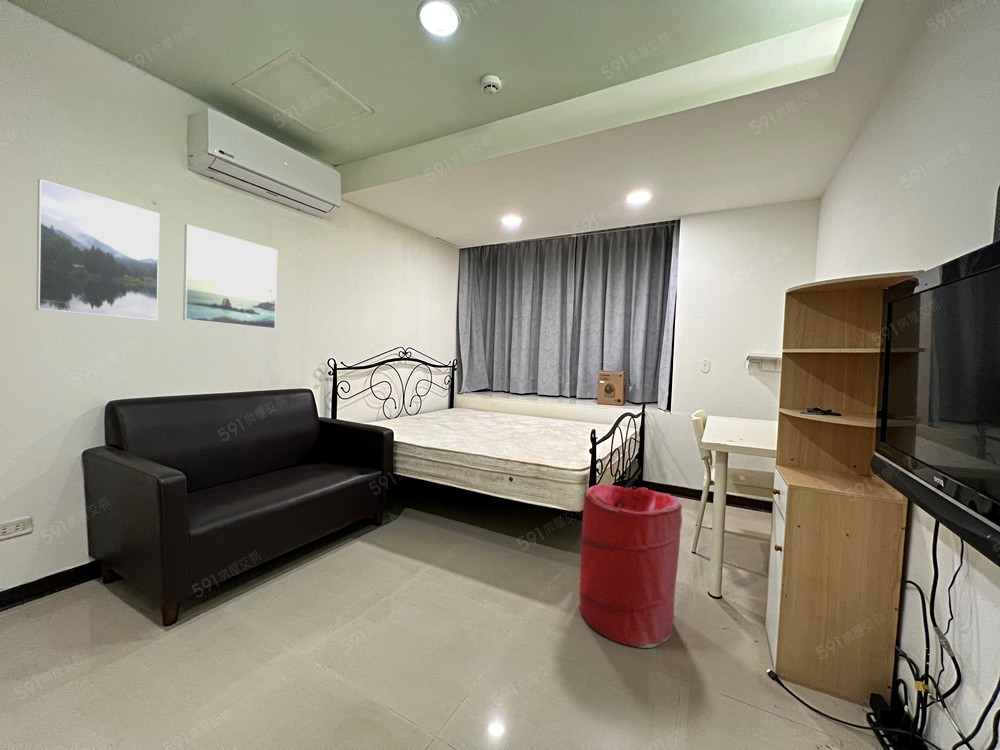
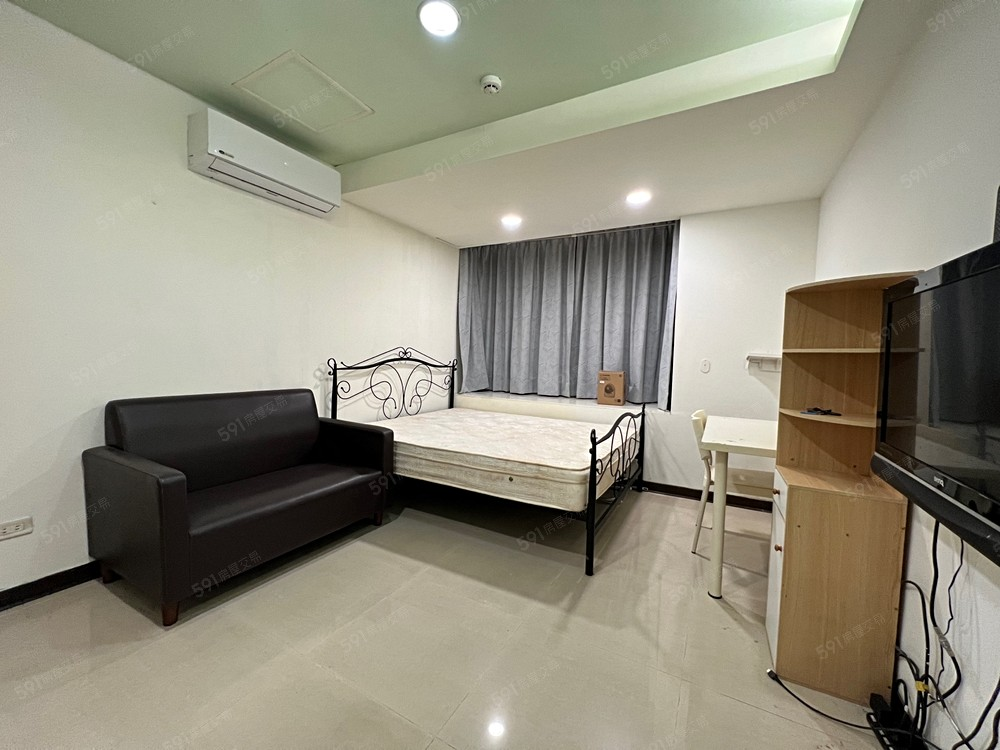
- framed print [35,178,161,322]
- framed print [182,223,279,330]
- laundry hamper [579,484,683,649]
